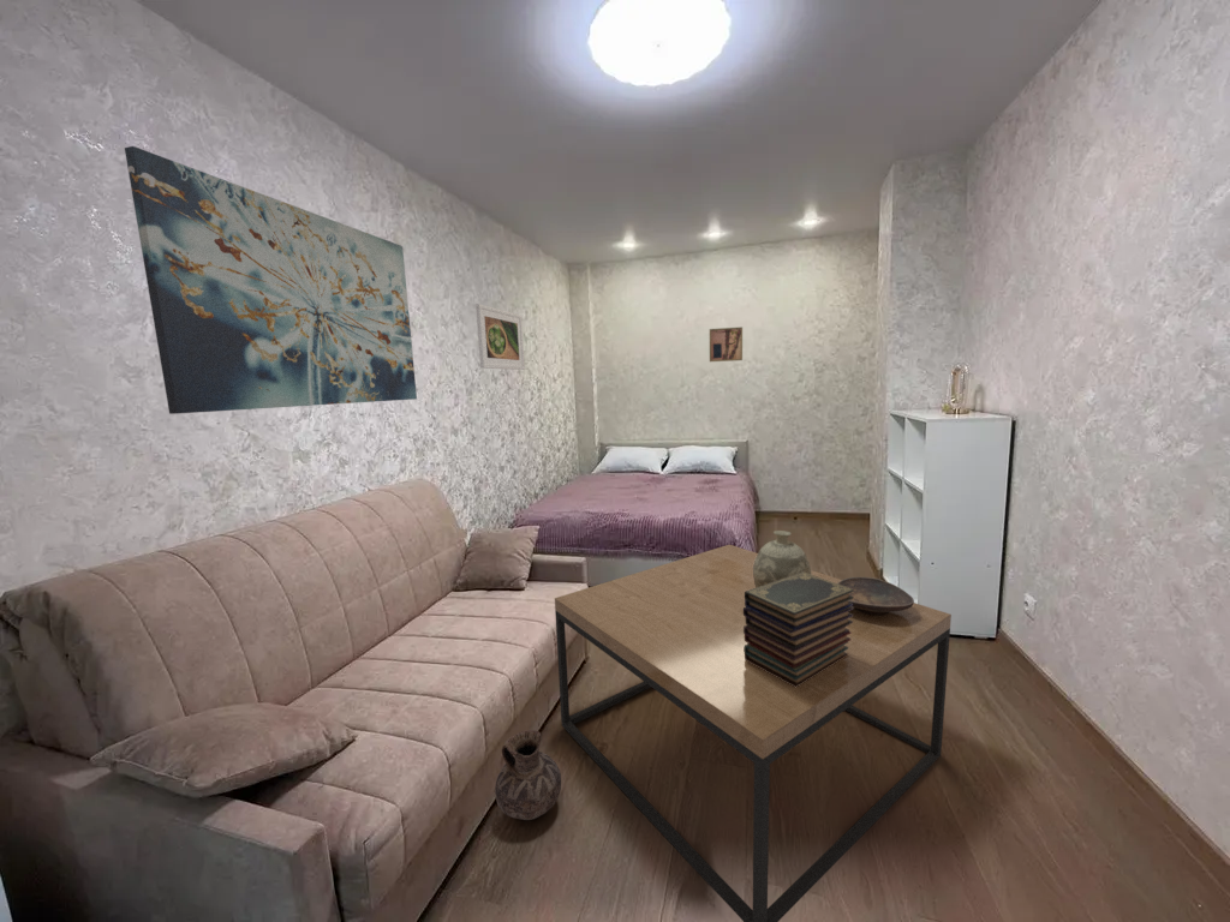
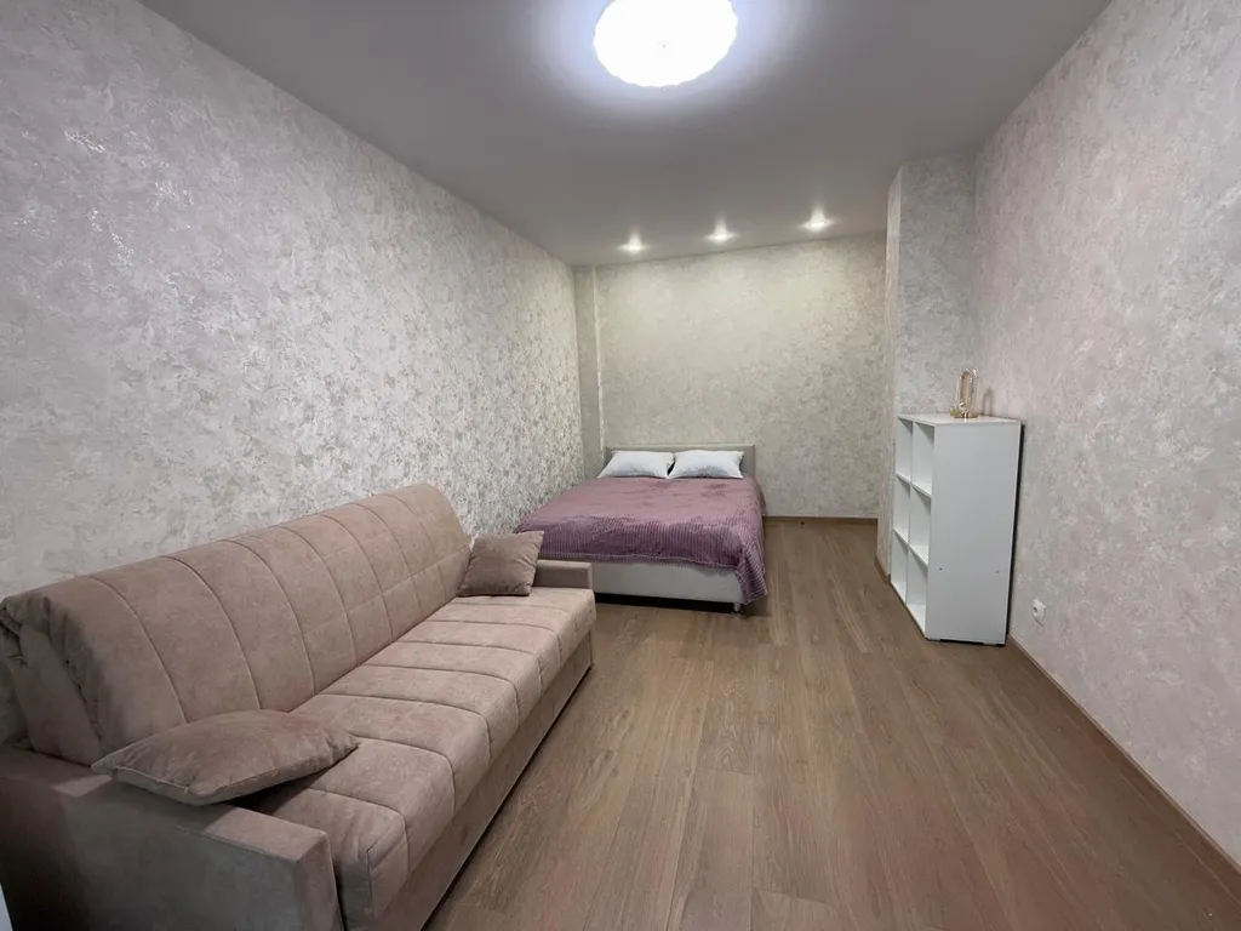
- ceramic jug [494,729,562,821]
- decorative bowl [837,576,915,616]
- decorative vase [753,529,812,588]
- wall art [124,145,418,415]
- wall art [709,327,744,363]
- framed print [474,303,526,371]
- coffee table [554,544,953,922]
- book stack [744,571,854,688]
